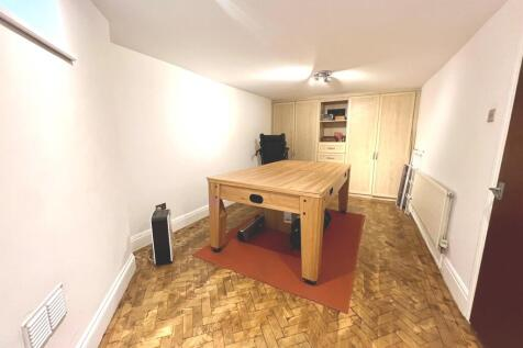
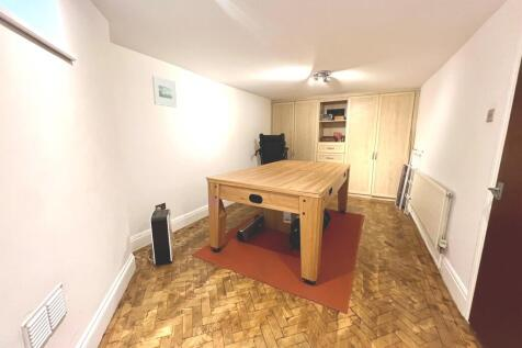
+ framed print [151,75,178,109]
